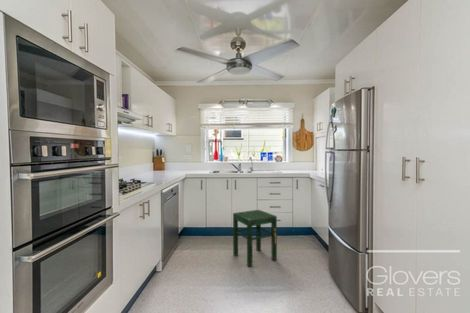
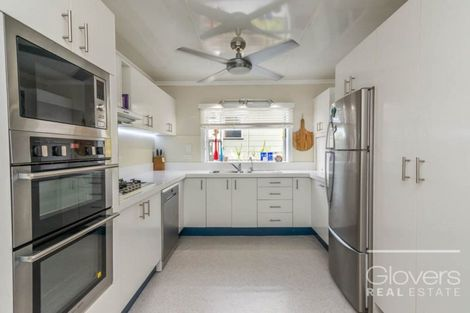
- stool [232,209,278,268]
